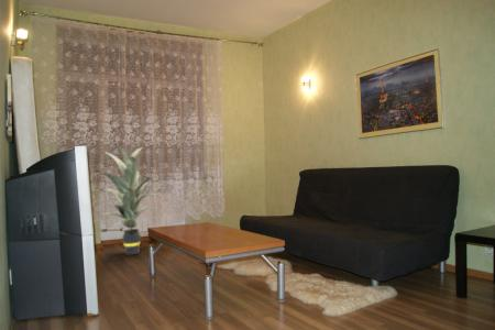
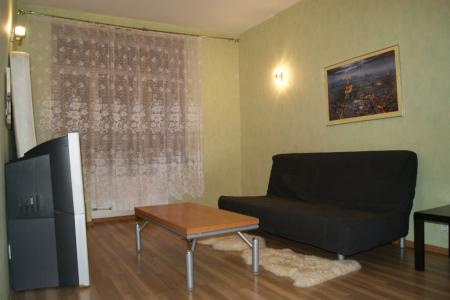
- indoor plant [91,140,162,256]
